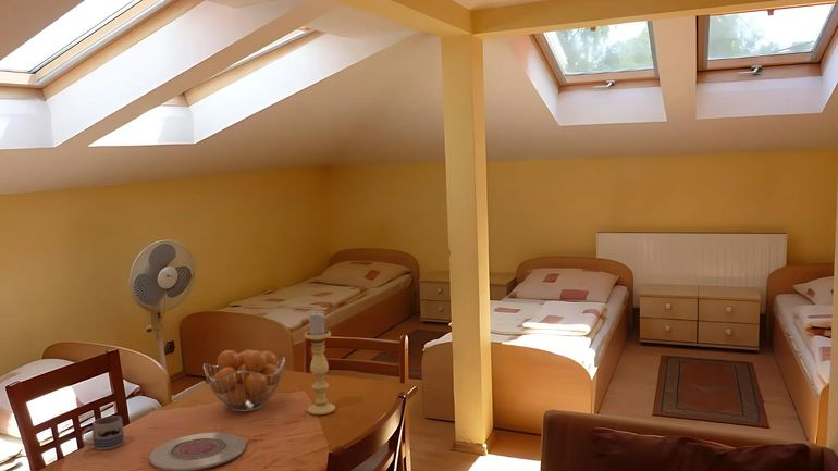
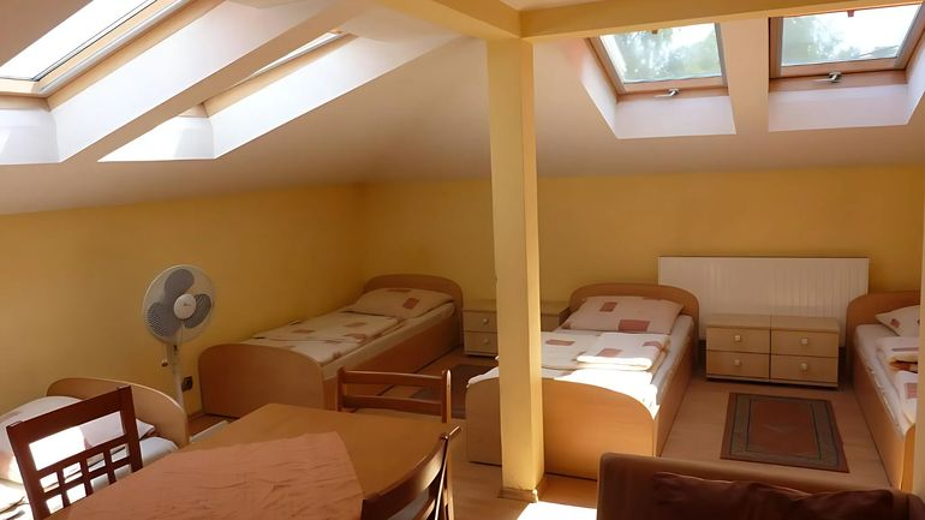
- plate [148,432,247,471]
- candle holder [304,311,336,416]
- fruit basket [202,349,286,412]
- mug [81,414,125,450]
